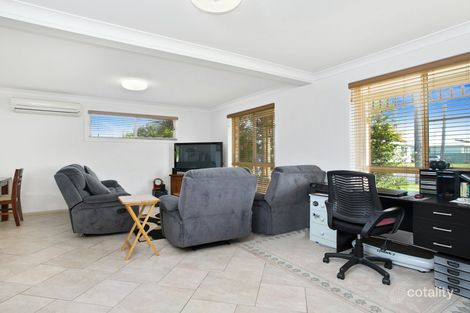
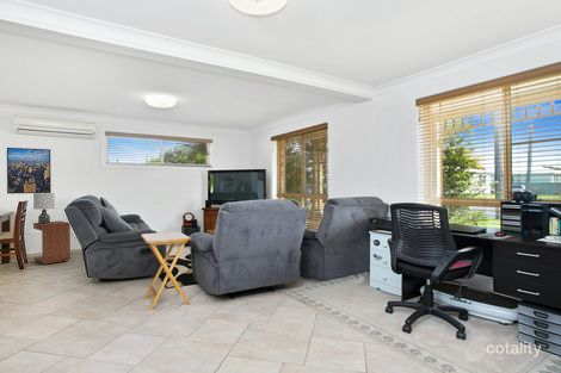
+ side table [32,219,72,266]
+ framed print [6,147,53,195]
+ lamp [32,192,56,224]
